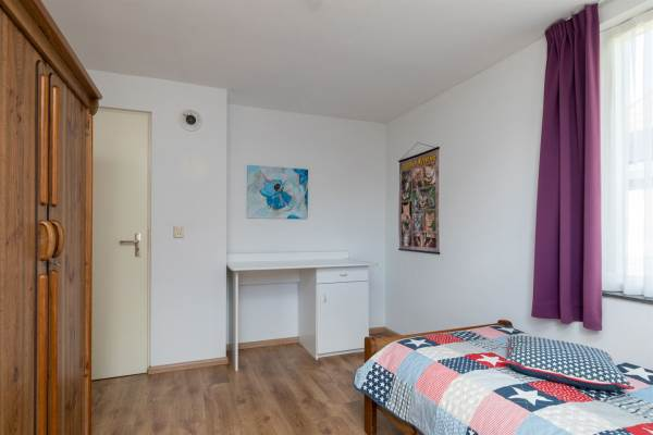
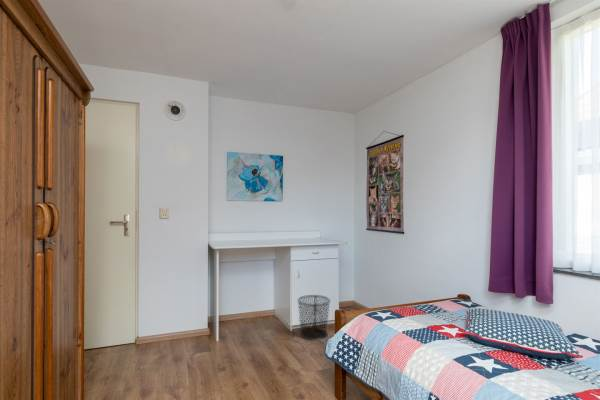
+ waste bin [296,294,331,341]
